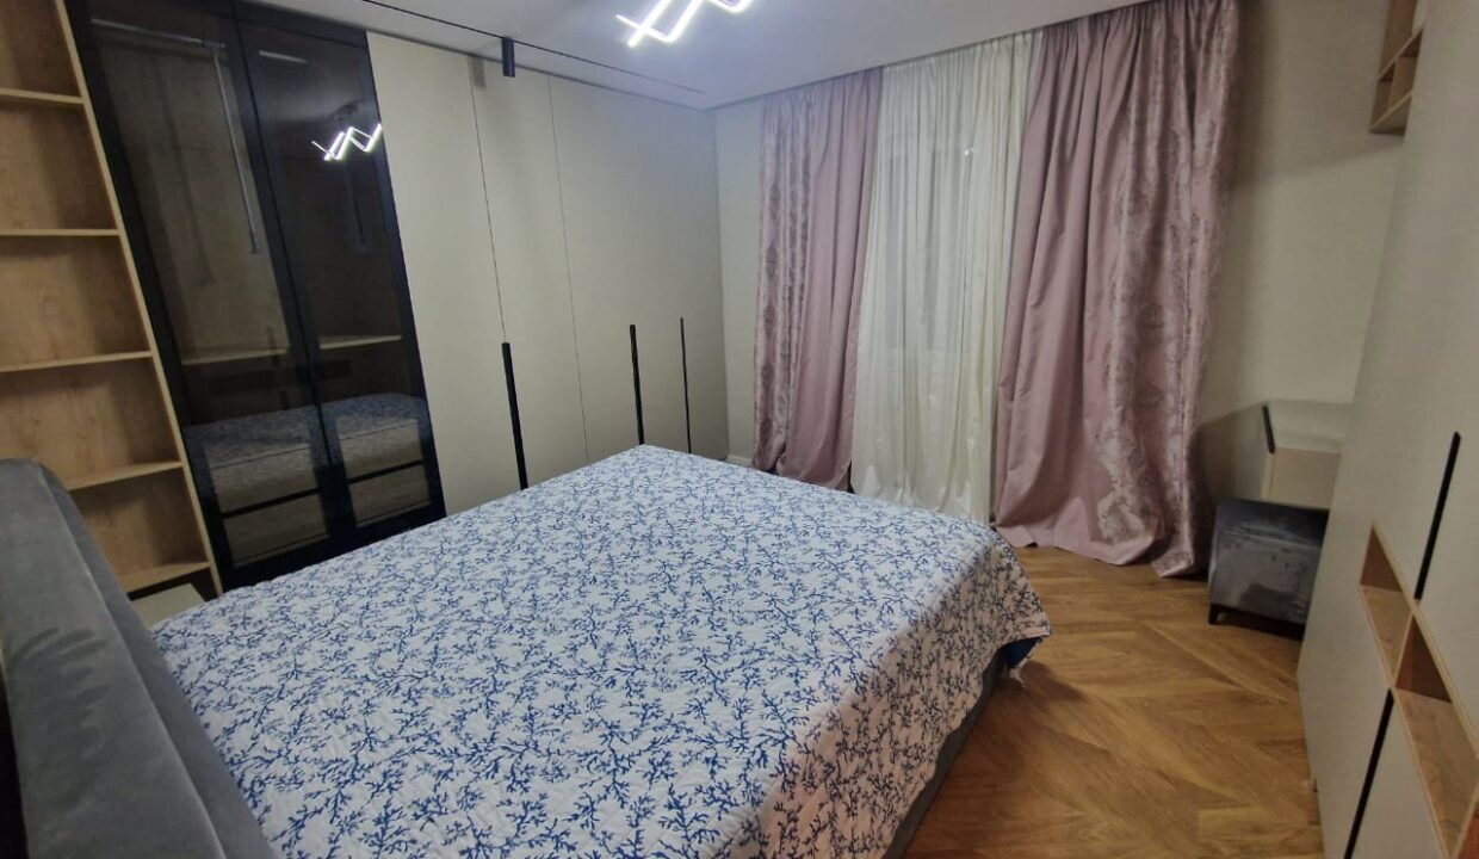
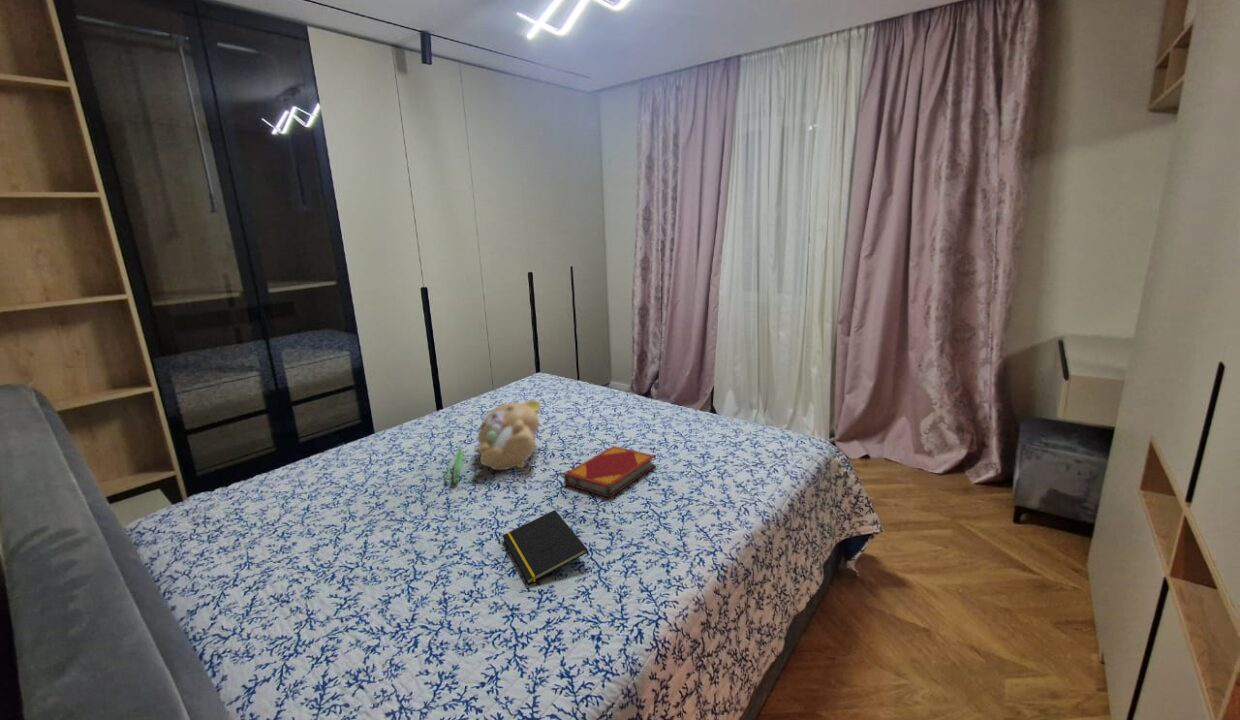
+ notepad [501,509,589,585]
+ hardback book [563,445,657,499]
+ teddy bear [446,399,542,485]
